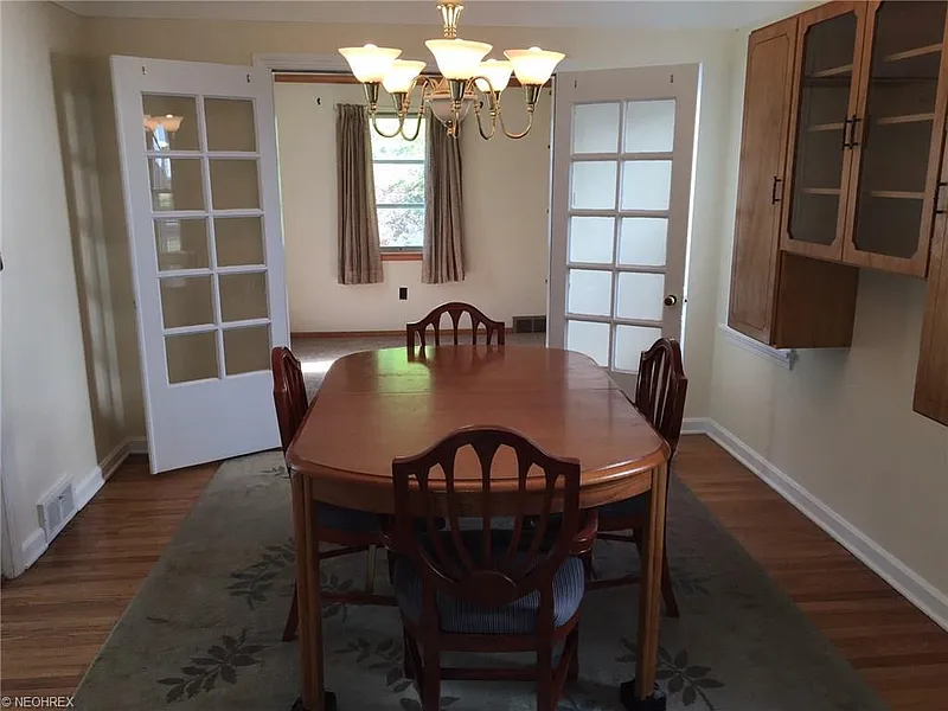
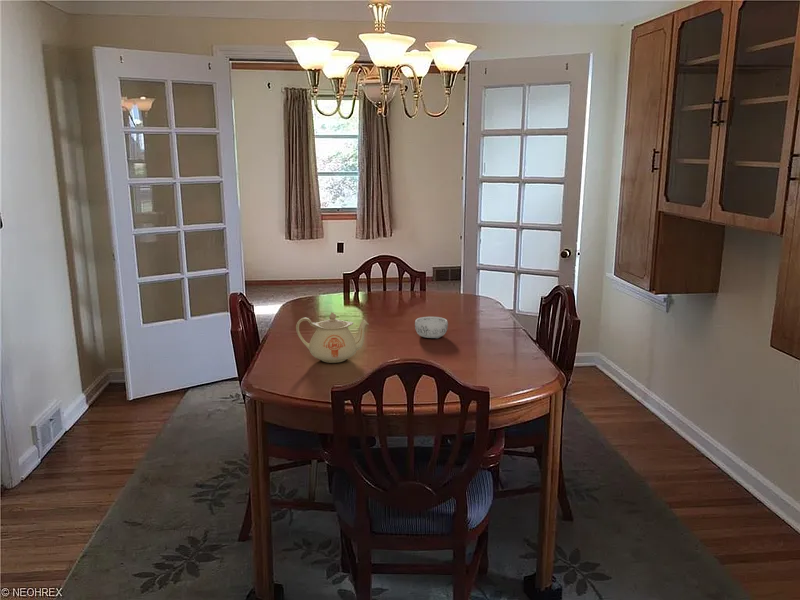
+ teapot [295,311,370,364]
+ decorative bowl [414,316,449,339]
